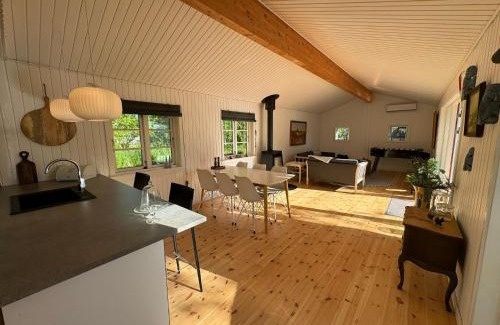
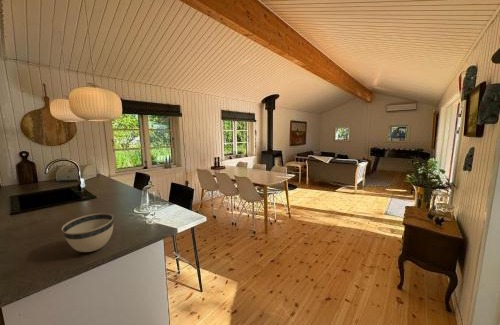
+ bowl [61,212,114,253]
